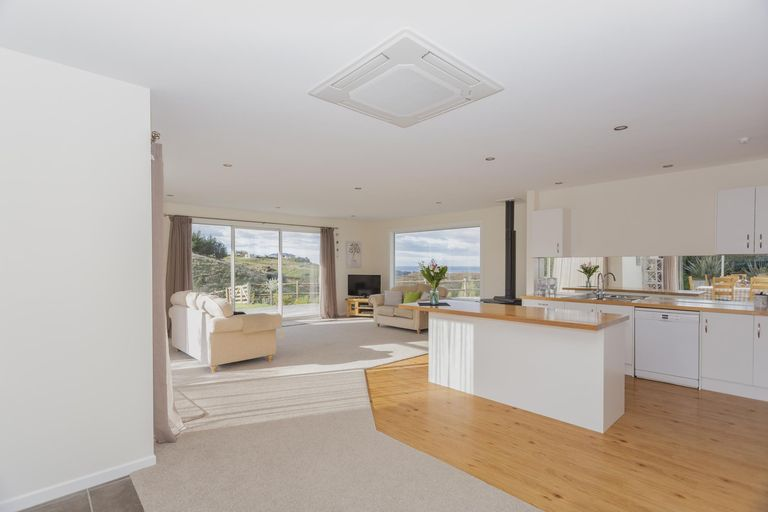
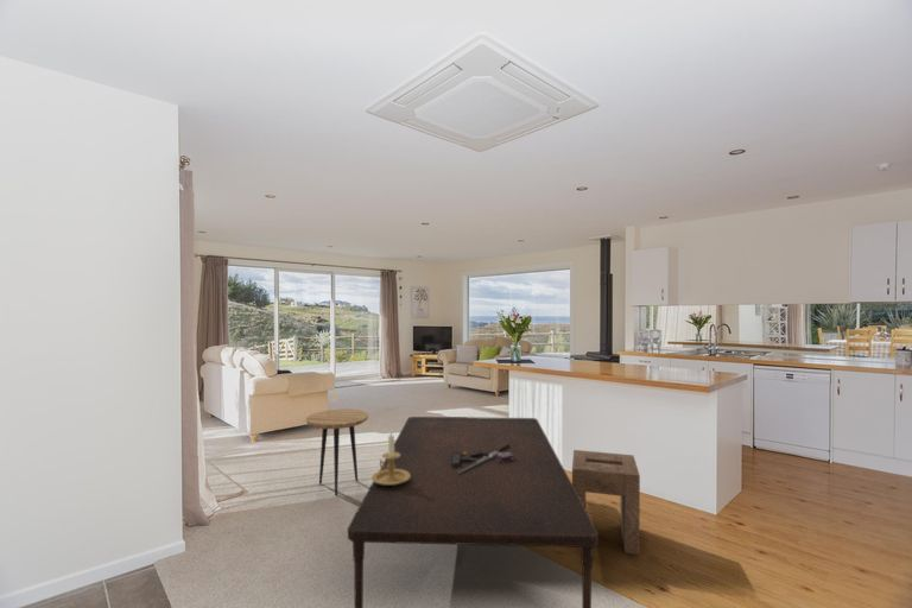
+ stool [571,449,641,556]
+ candle holder [370,432,410,484]
+ side table [305,408,369,496]
+ dining table [347,416,600,608]
